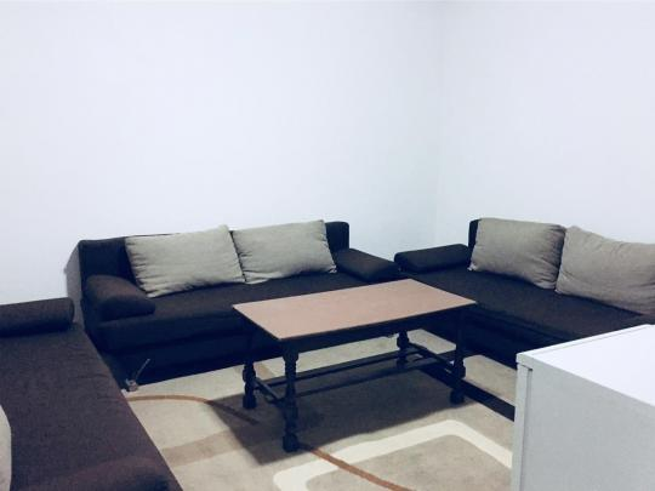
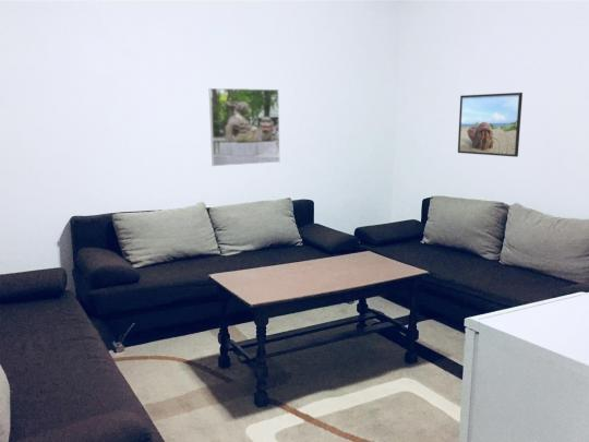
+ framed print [208,87,281,167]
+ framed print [457,92,524,158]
